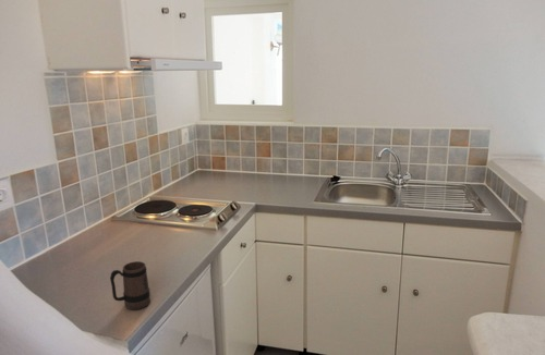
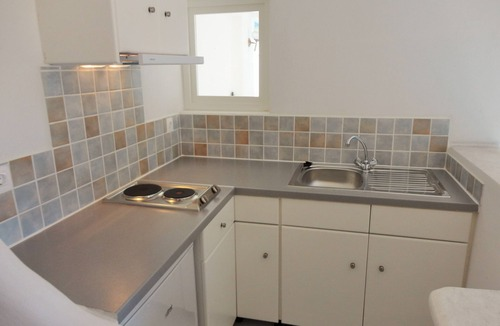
- mug [109,260,152,310]
